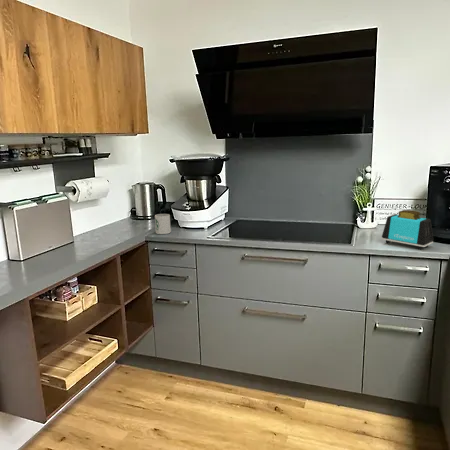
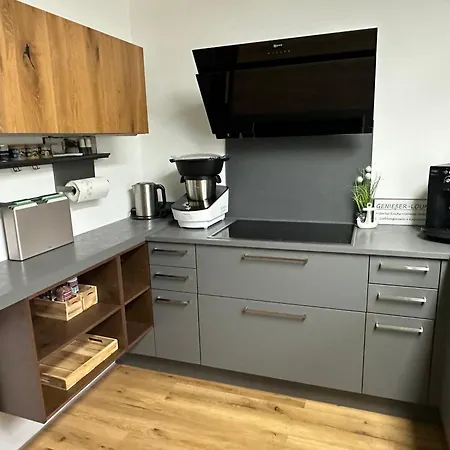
- mug [154,213,172,235]
- toaster [381,209,434,251]
